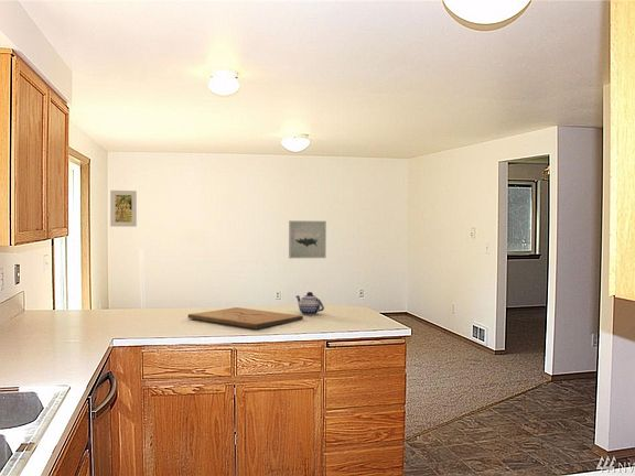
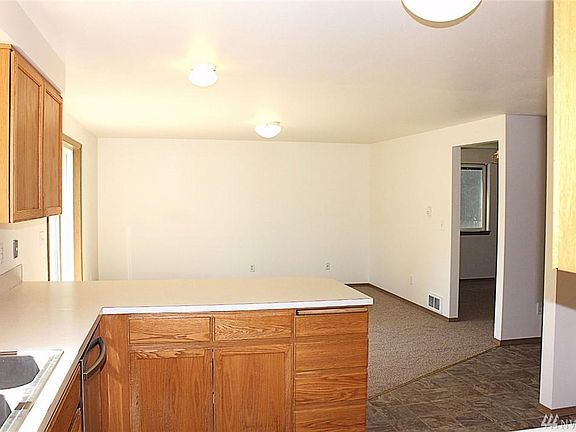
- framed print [109,190,138,228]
- cutting board [186,306,304,329]
- wall art [288,219,327,259]
- teapot [294,291,325,316]
